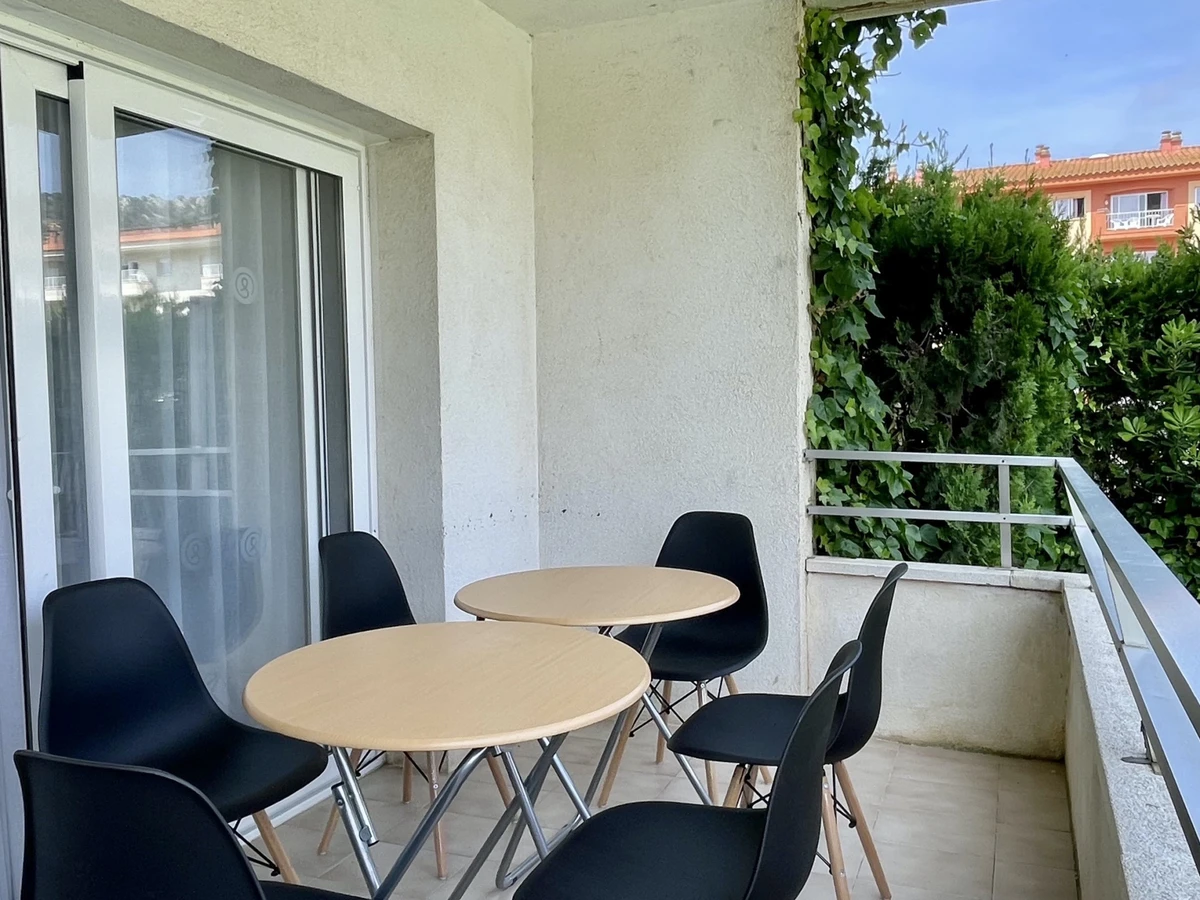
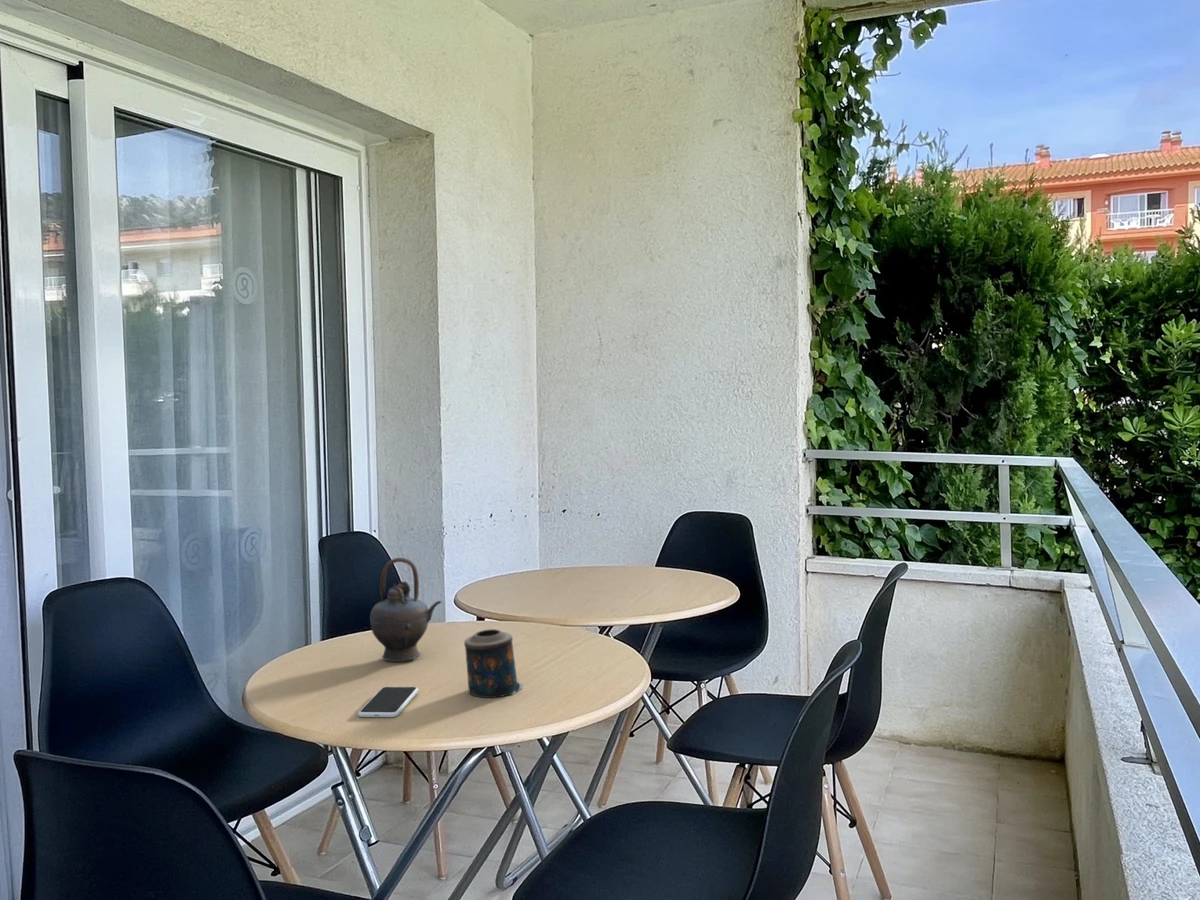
+ candle [463,628,524,699]
+ smartphone [357,686,419,718]
+ teapot [369,557,442,662]
